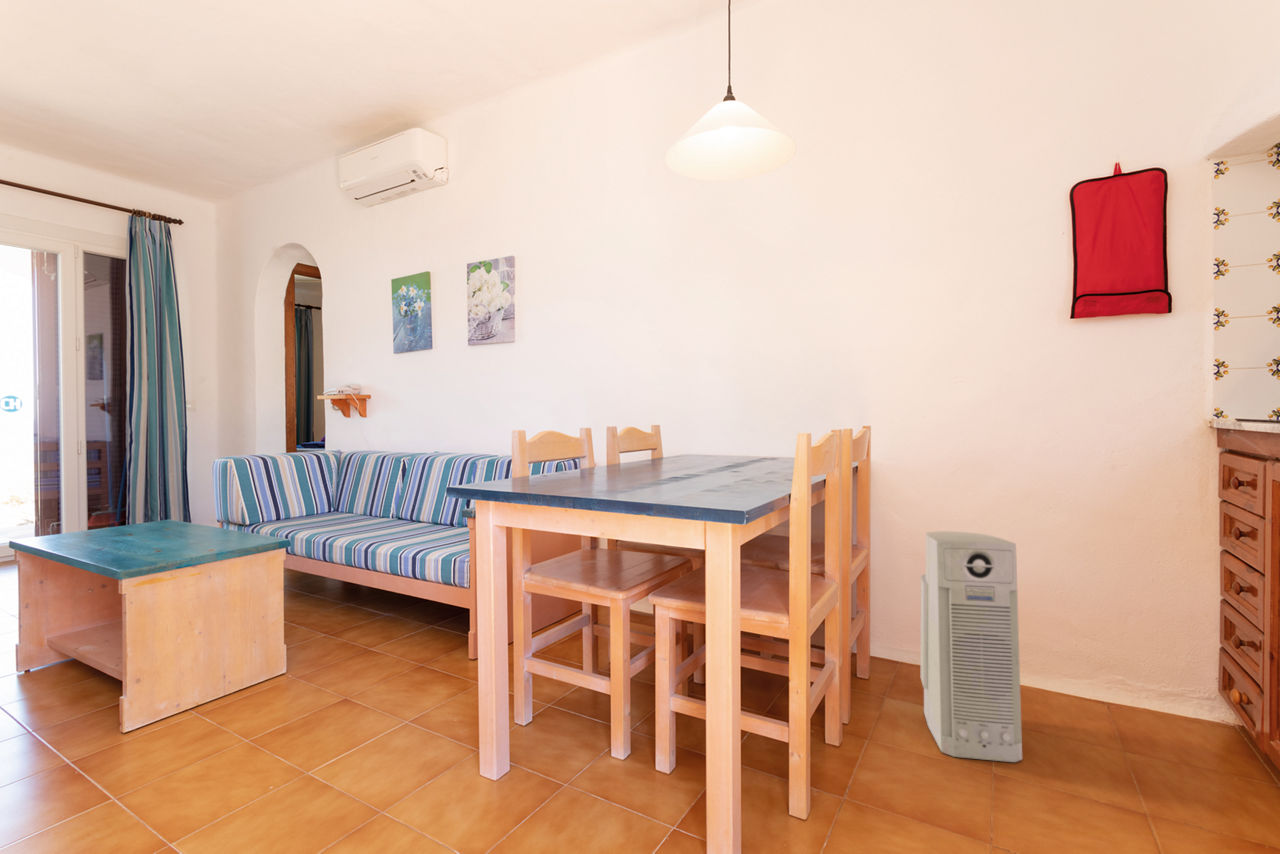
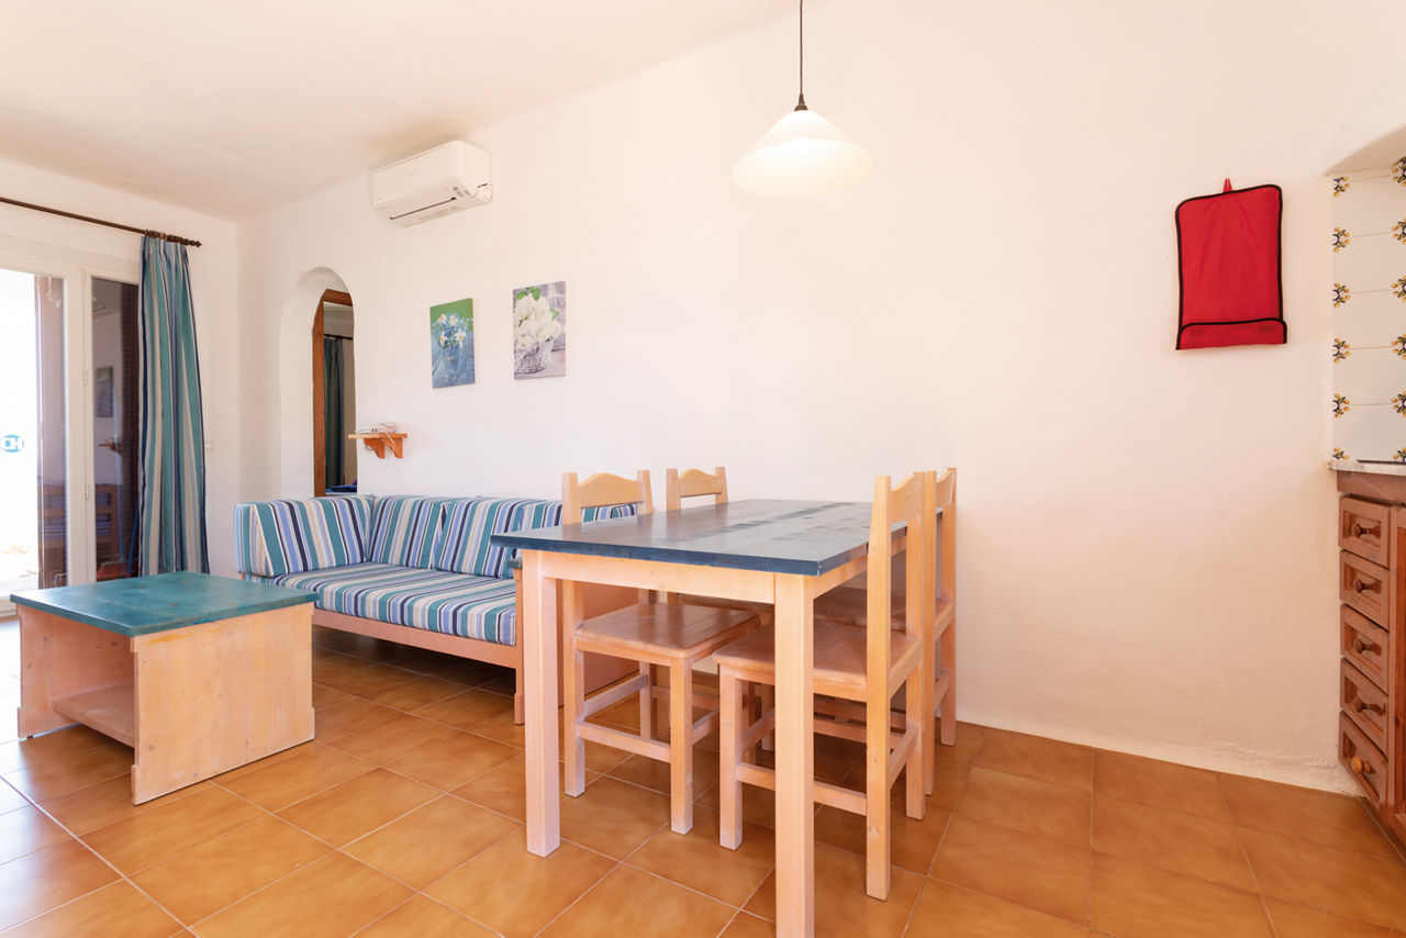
- air purifier [920,530,1023,763]
